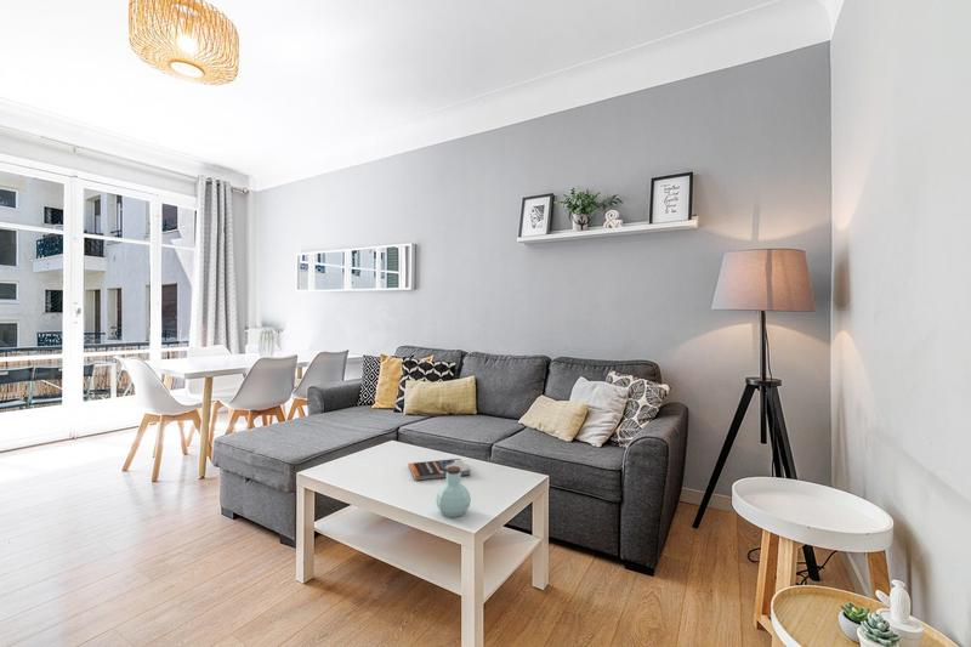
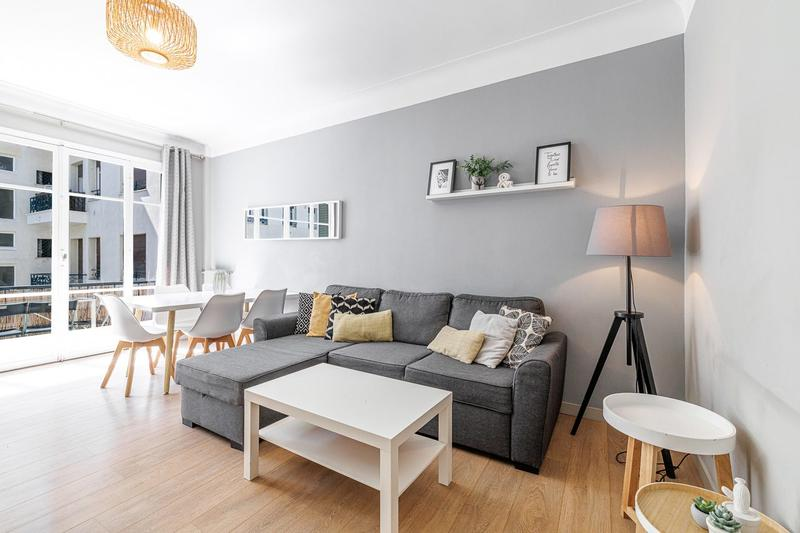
- jar [435,466,472,518]
- book [408,458,471,482]
